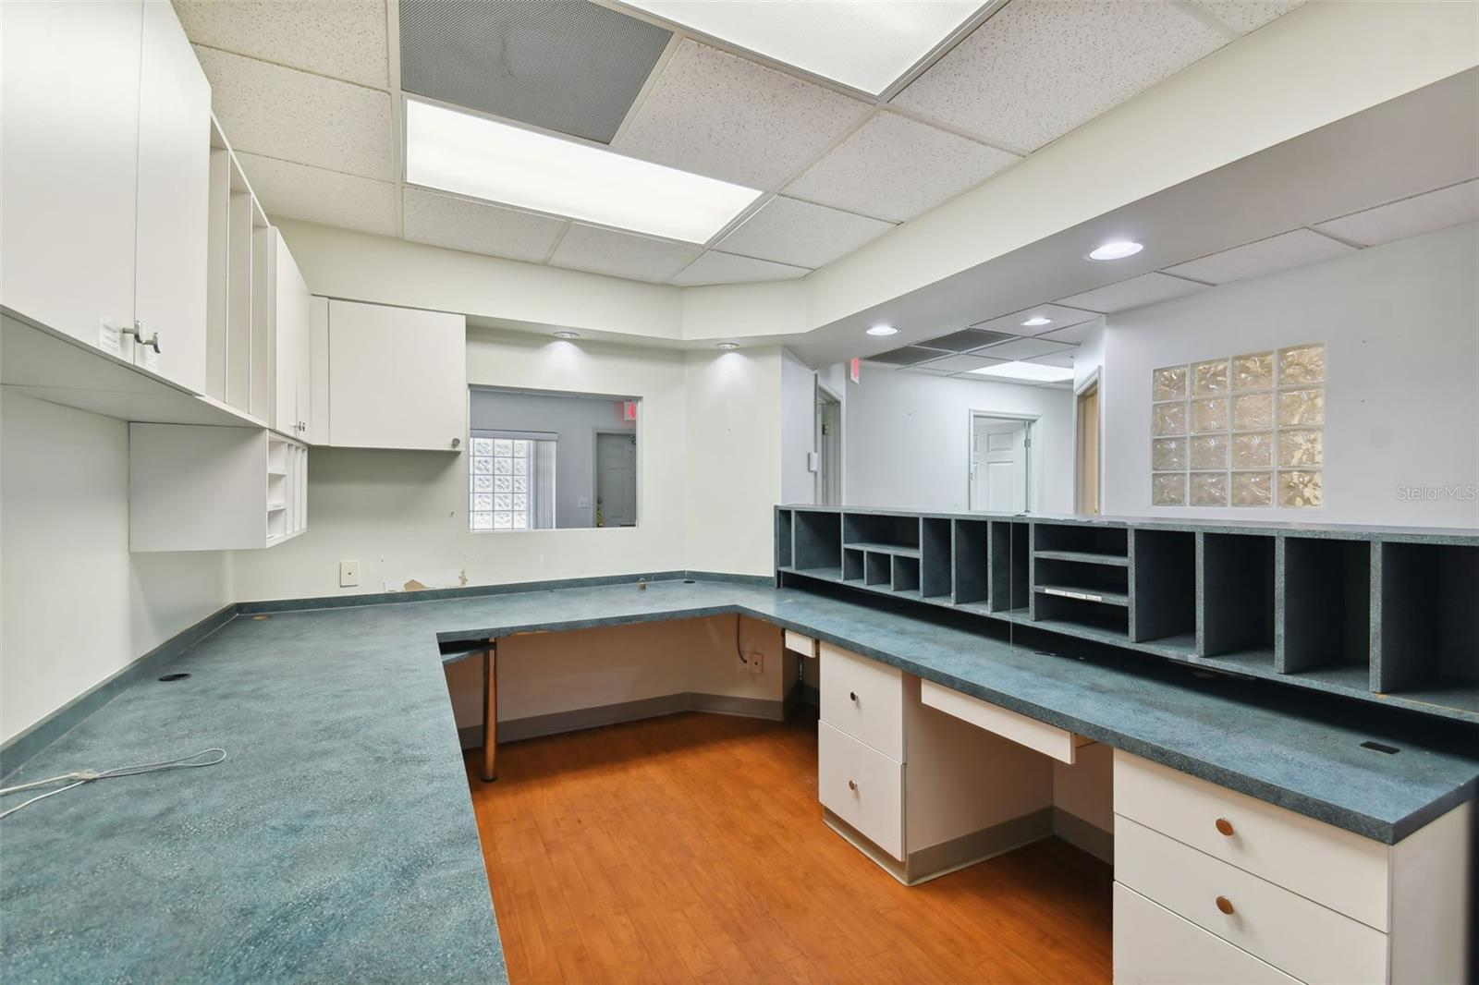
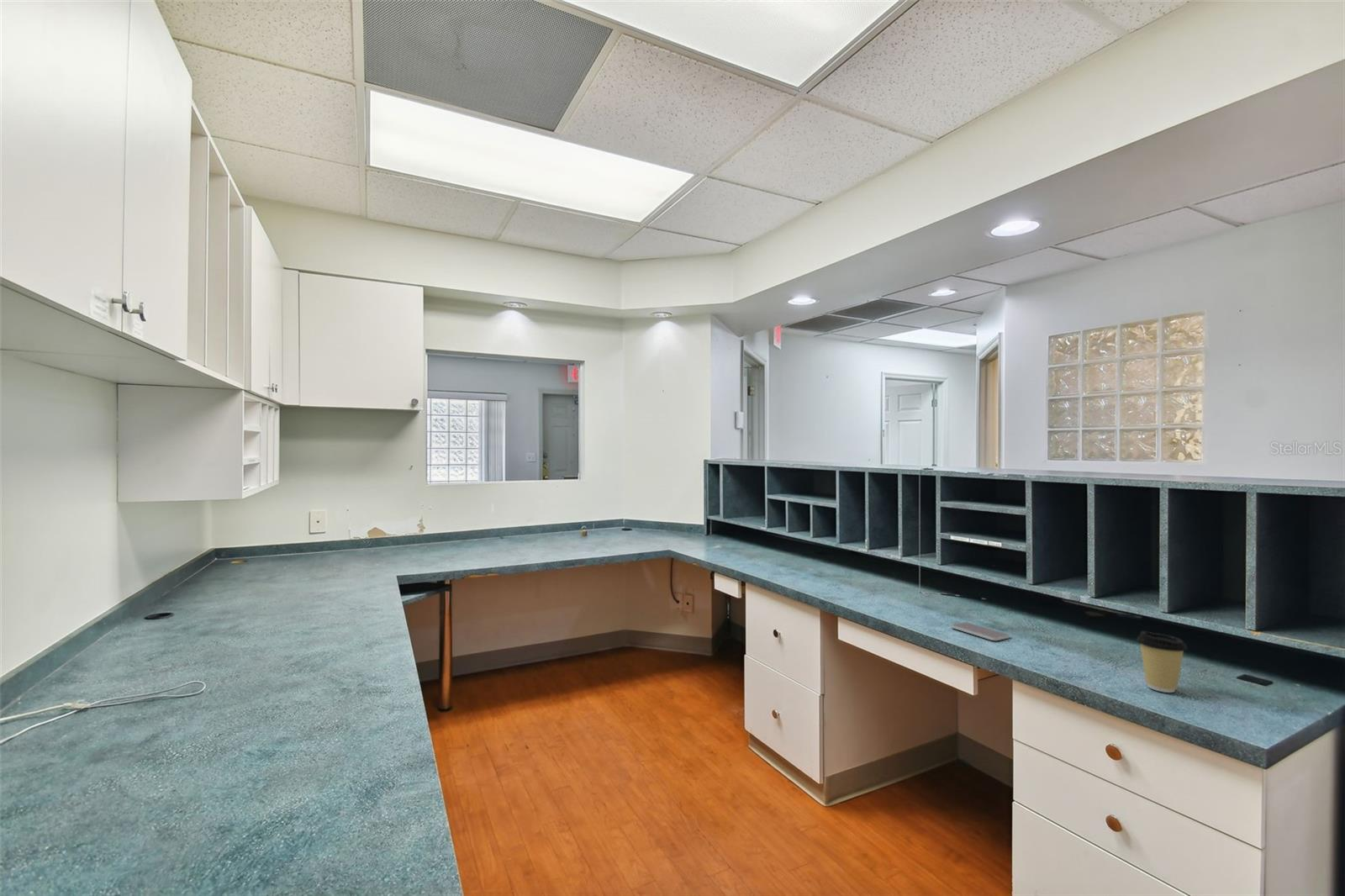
+ smartphone [951,621,1010,641]
+ coffee cup [1136,630,1189,693]
